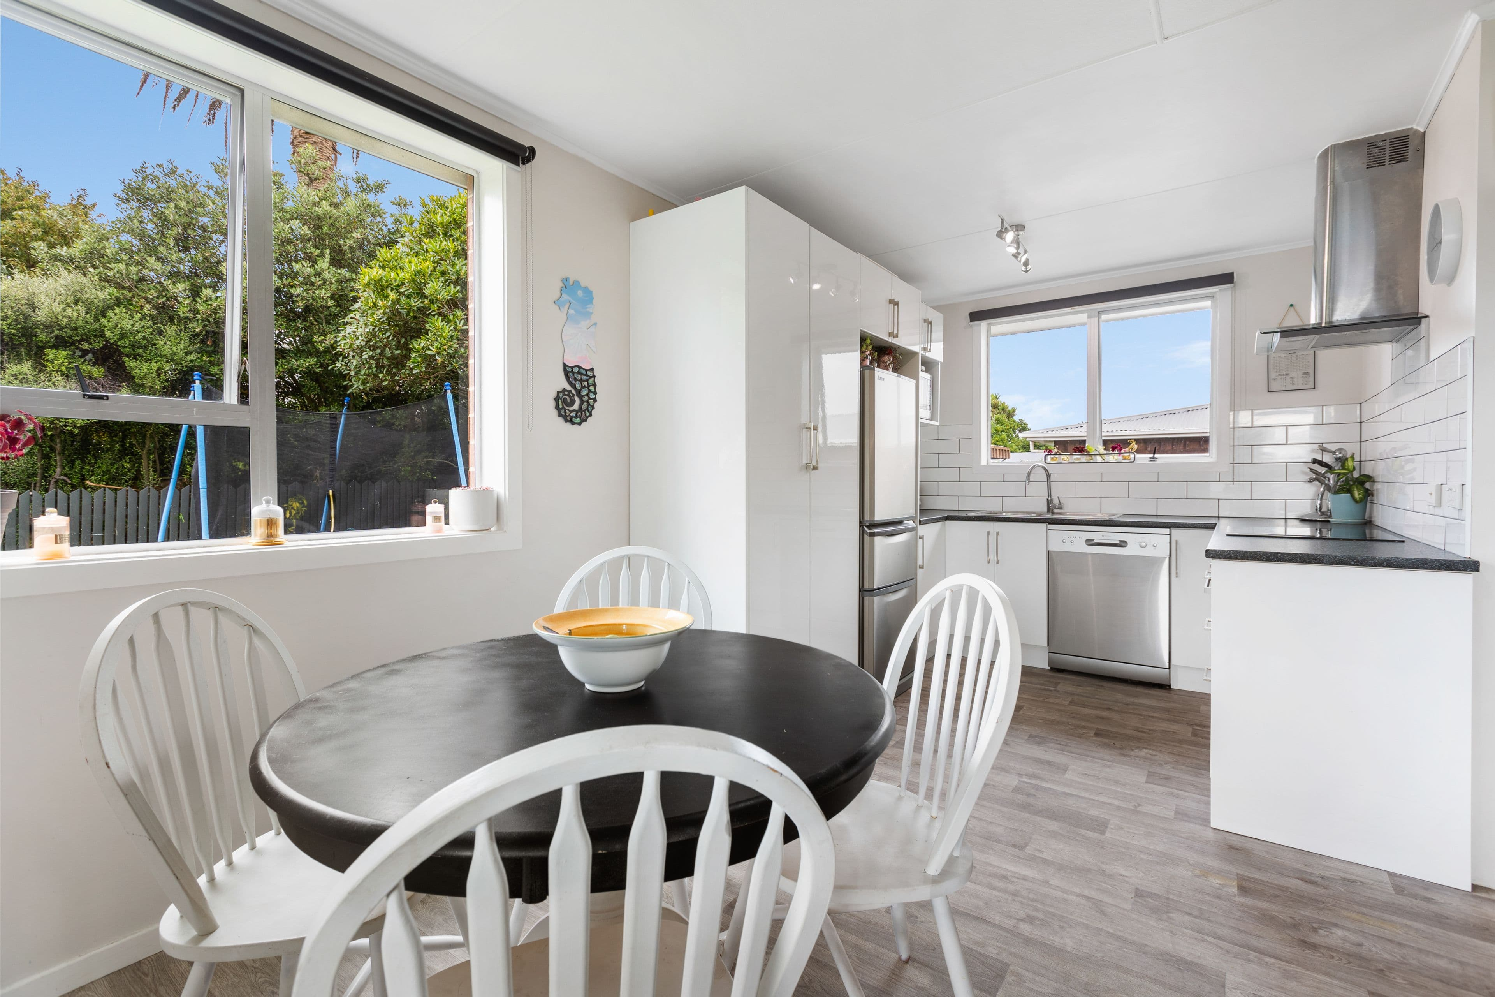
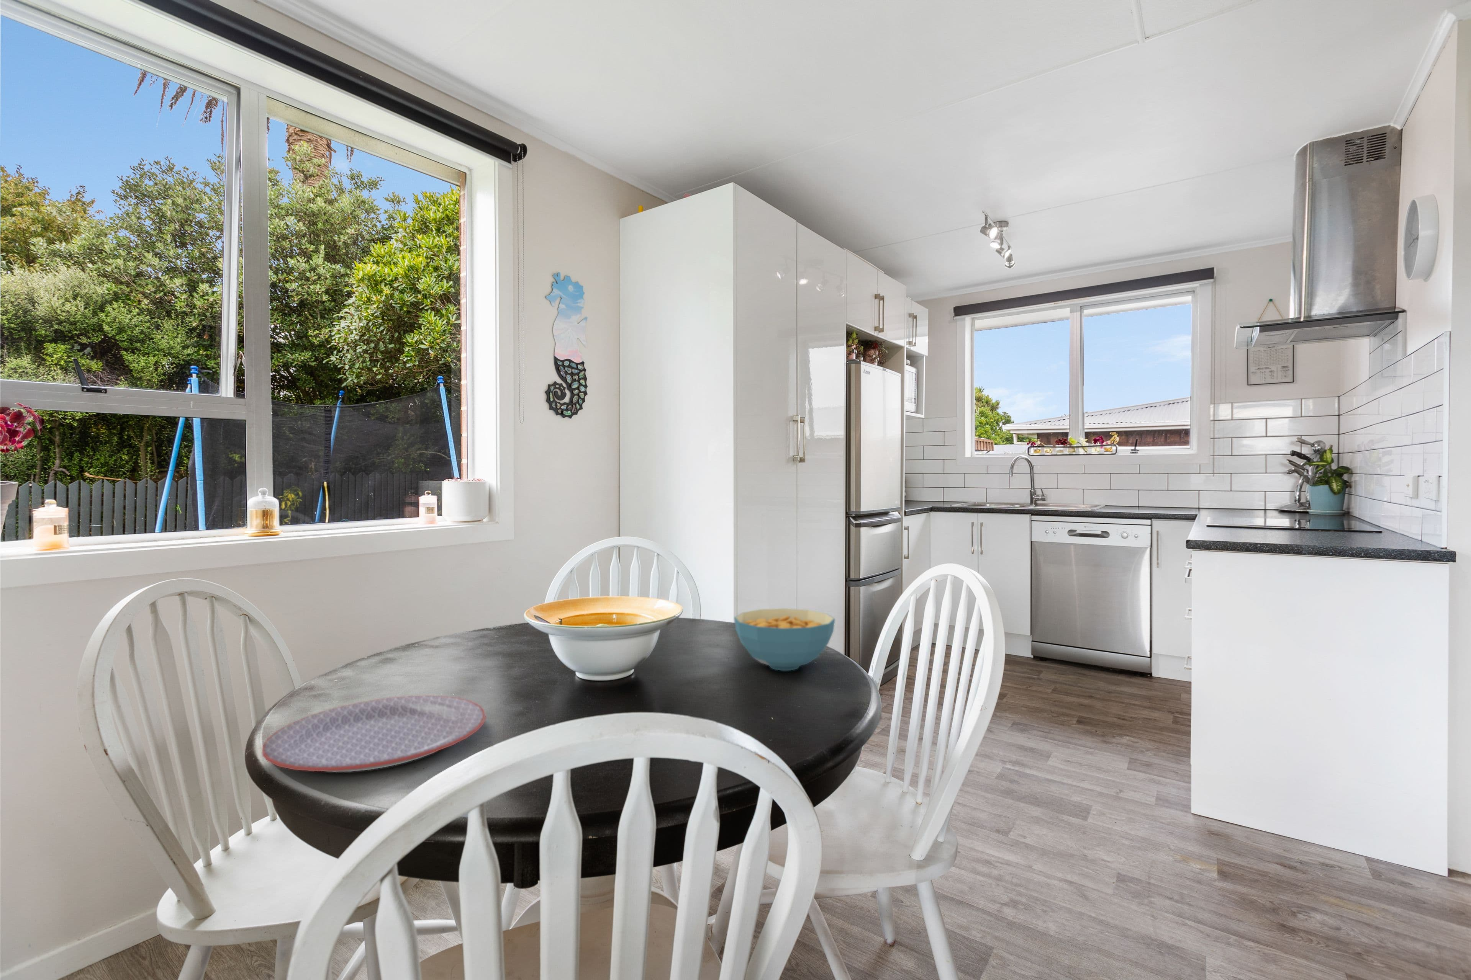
+ plate [262,696,486,772]
+ cereal bowl [733,608,835,672]
